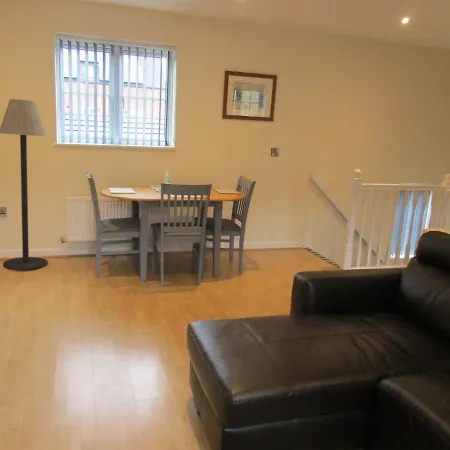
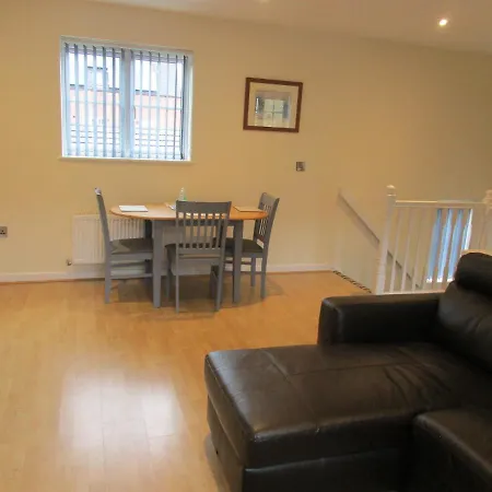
- floor lamp [0,98,49,271]
